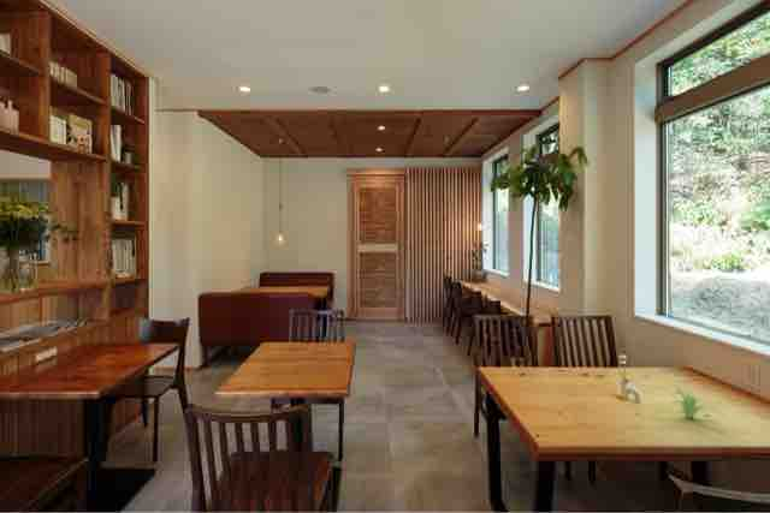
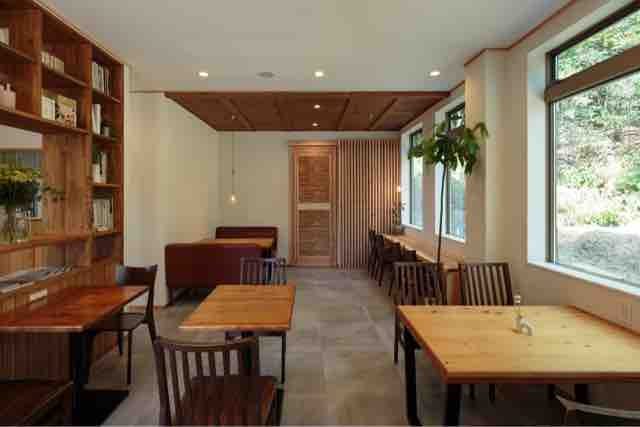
- plant [651,381,728,419]
